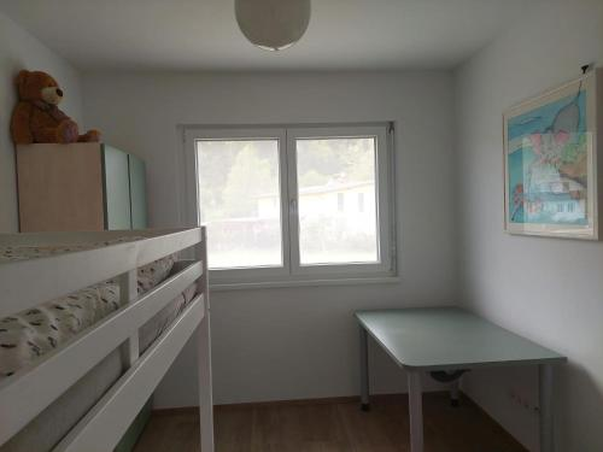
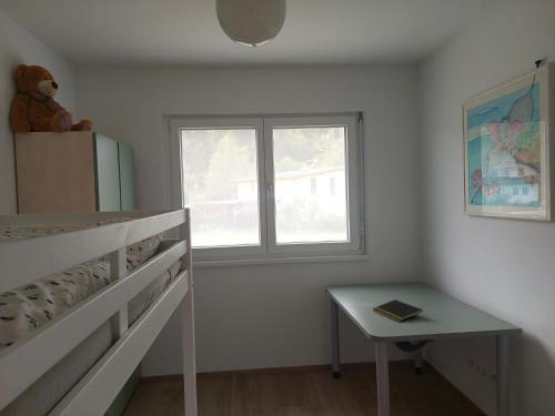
+ notepad [372,298,424,323]
